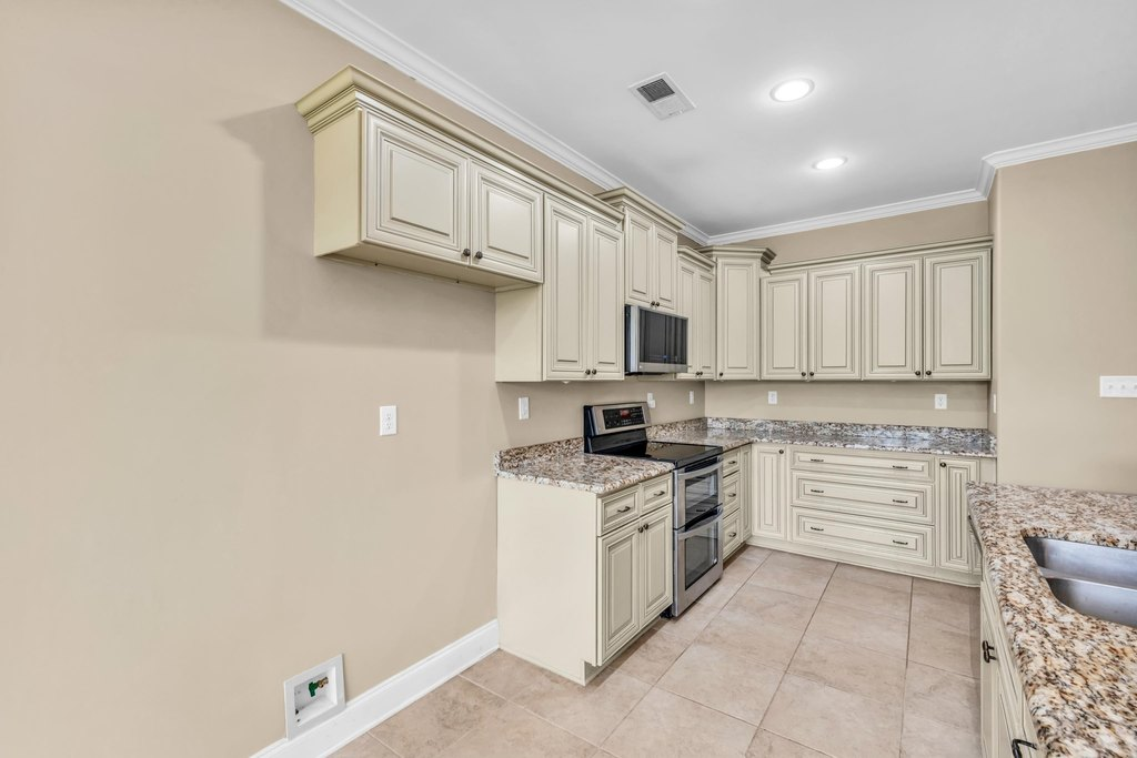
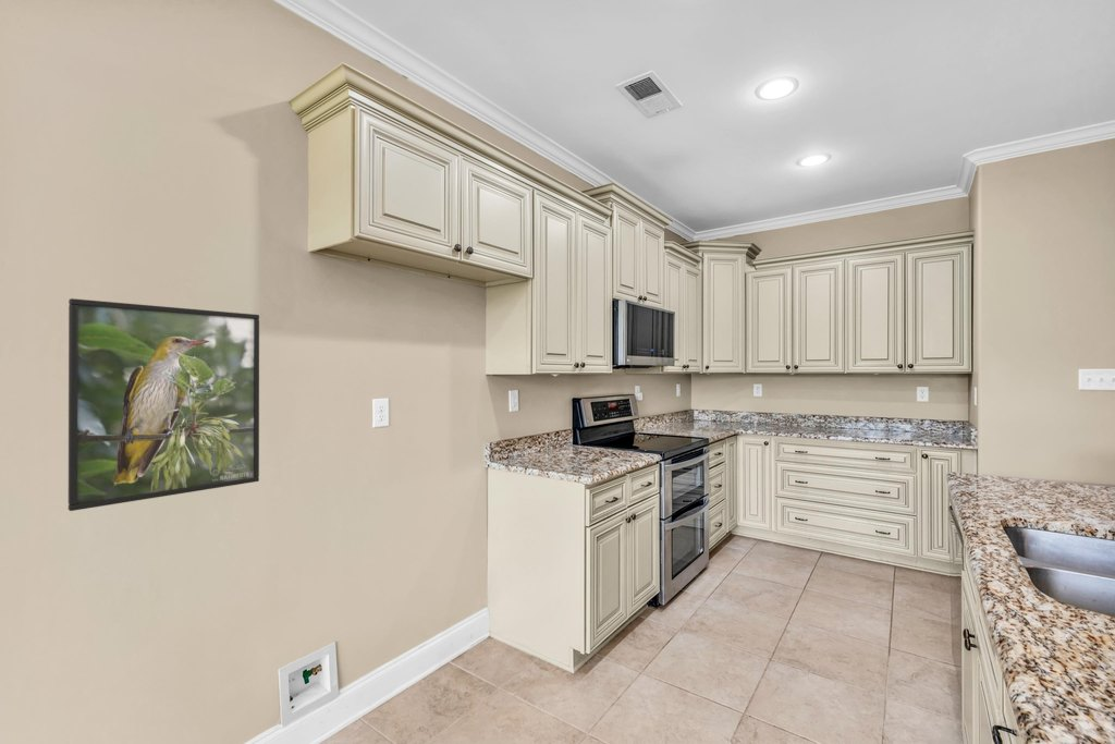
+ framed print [68,297,260,512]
